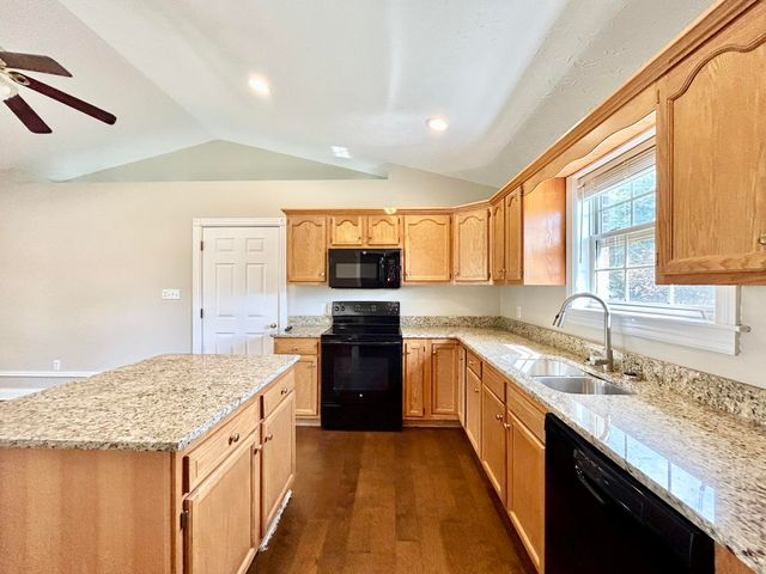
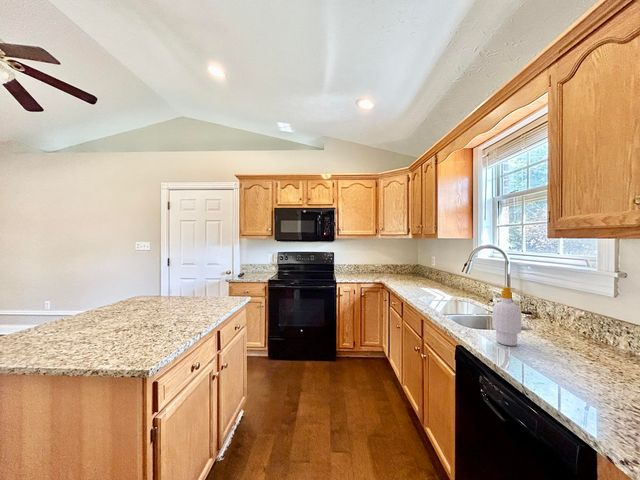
+ soap bottle [491,286,522,347]
